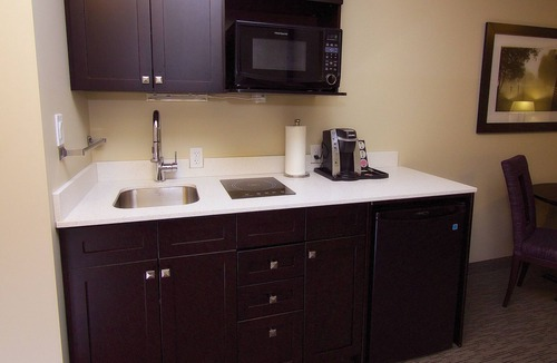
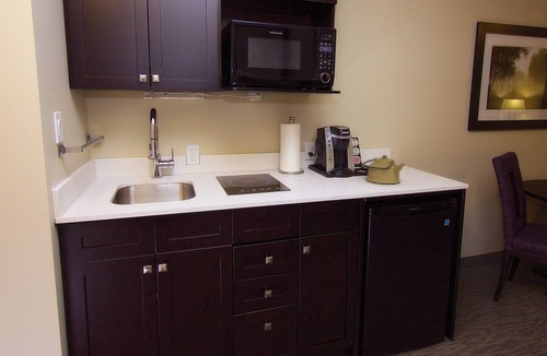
+ kettle [361,154,406,185]
